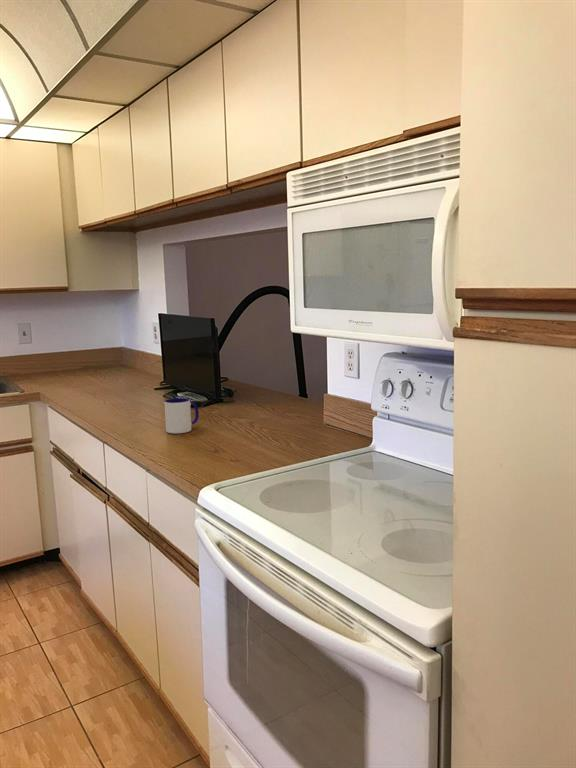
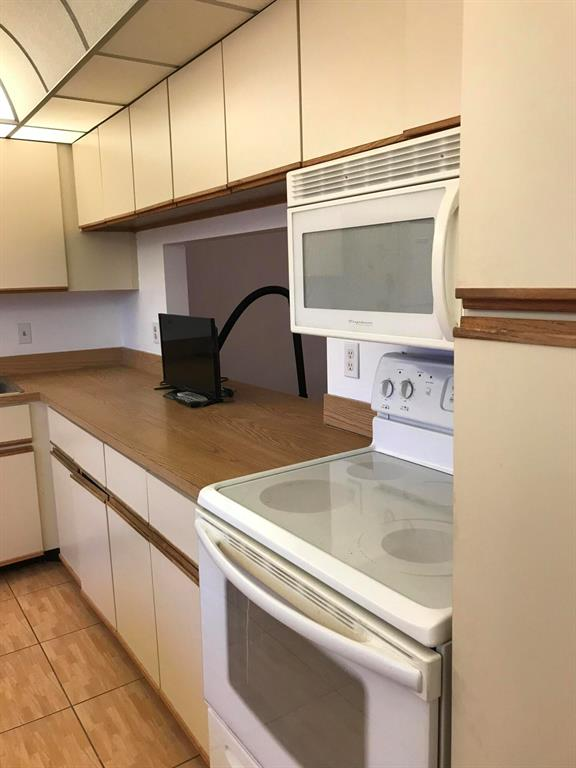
- mug [163,397,200,434]
